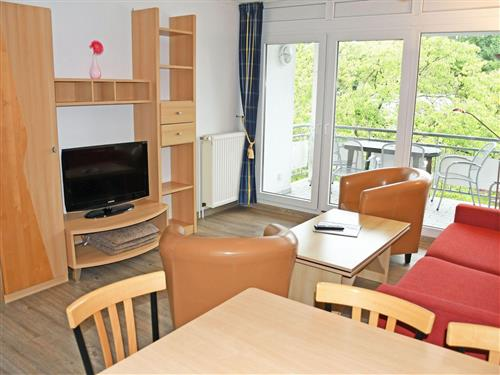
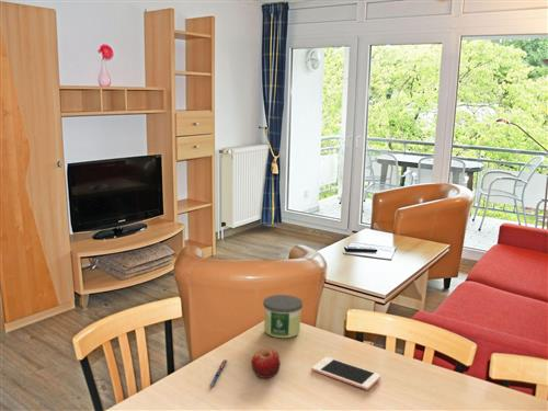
+ cell phone [311,356,381,391]
+ pen [208,358,228,388]
+ fruit [250,347,282,379]
+ candle [262,294,304,339]
